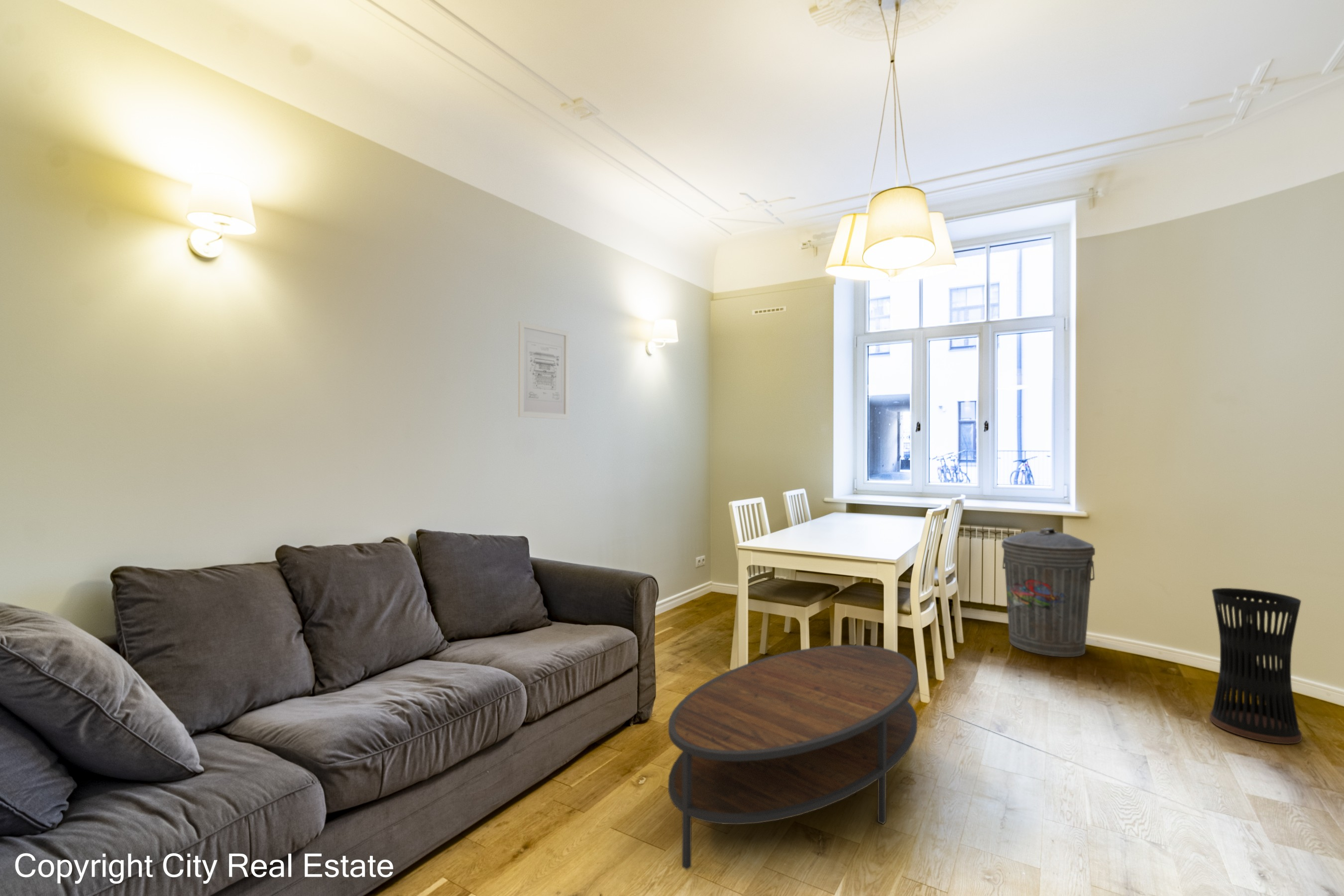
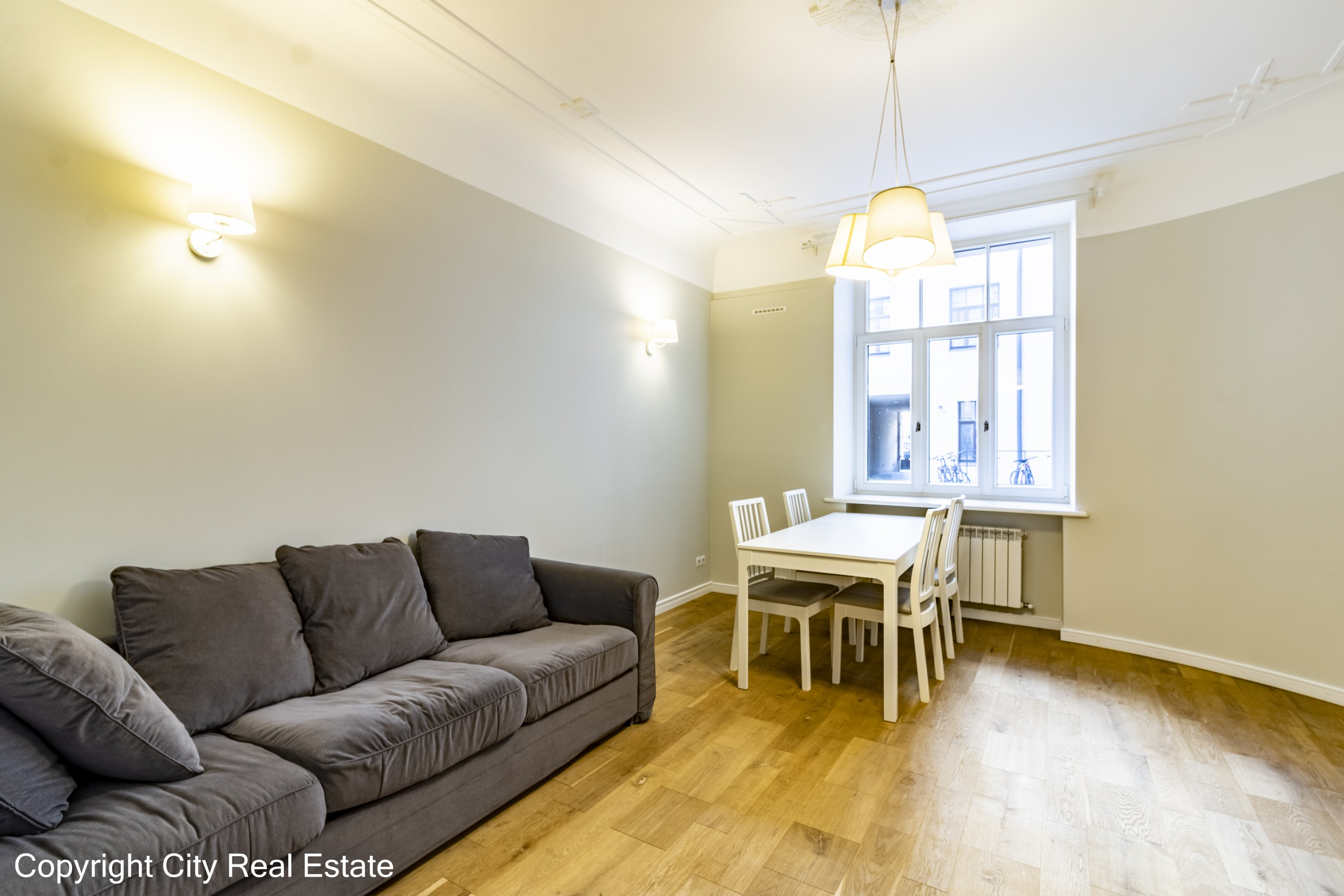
- trash can [1001,527,1096,658]
- umbrella stand [1209,587,1303,745]
- wall art [518,321,570,420]
- coffee table [668,645,918,871]
